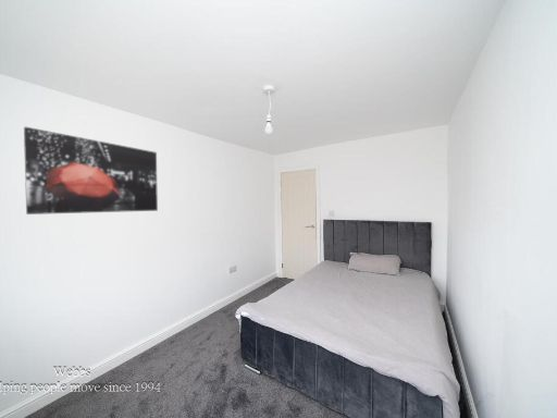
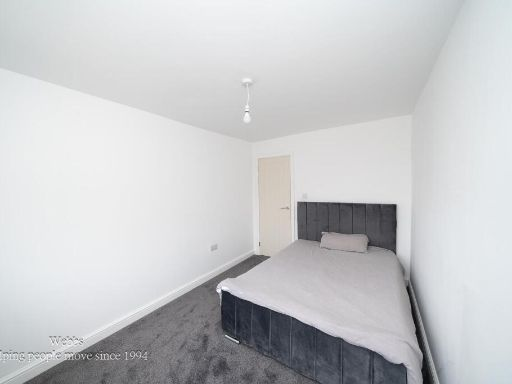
- wall art [23,126,159,216]
